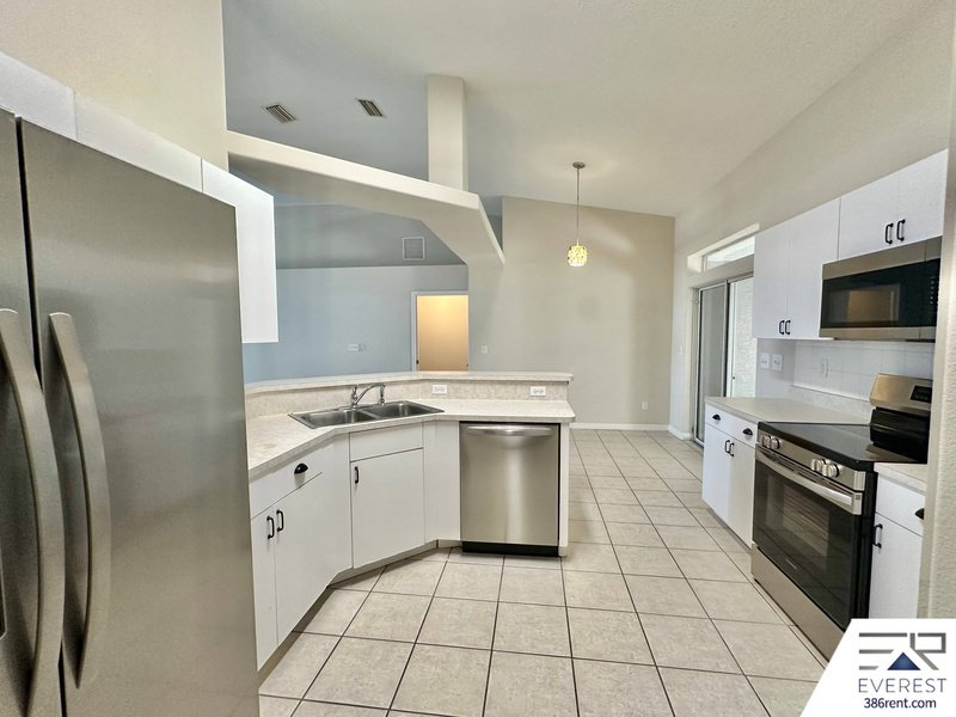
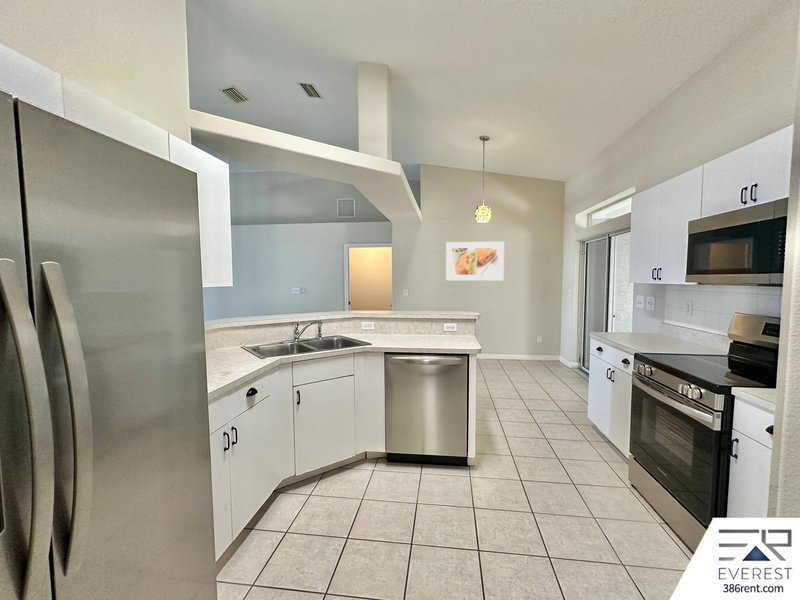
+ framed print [445,241,505,282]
